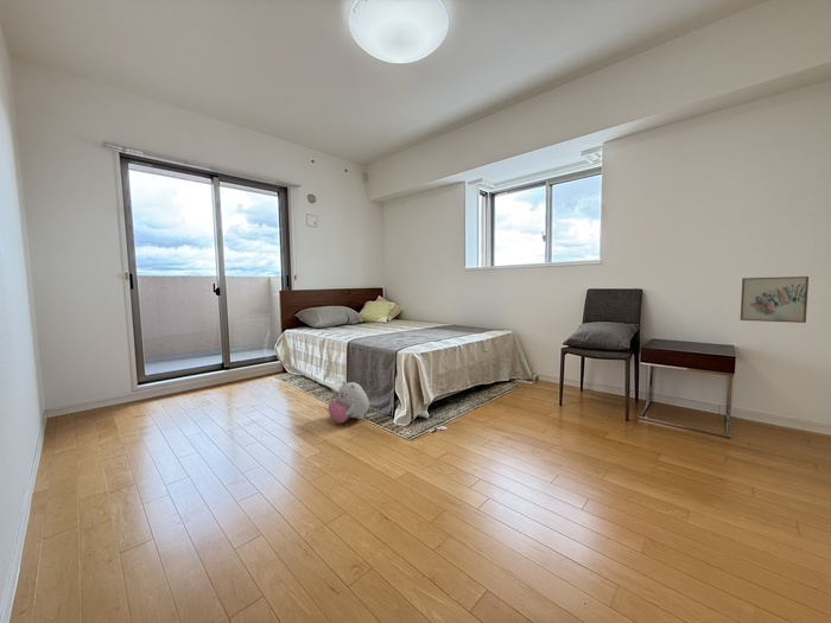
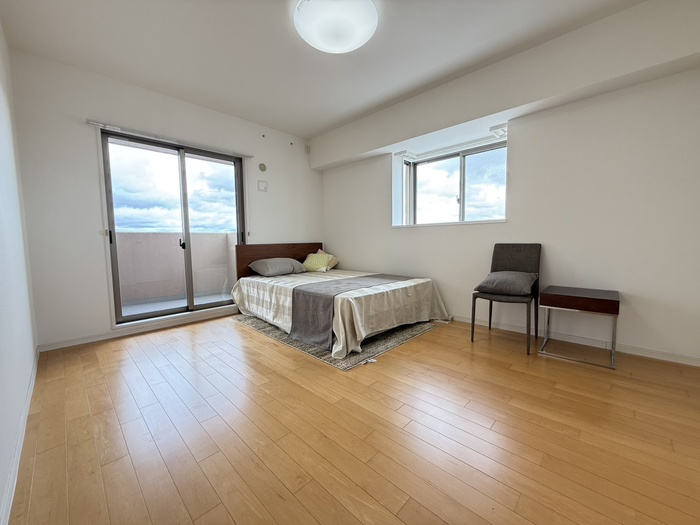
- plush toy [328,380,370,425]
- wall art [740,275,810,324]
